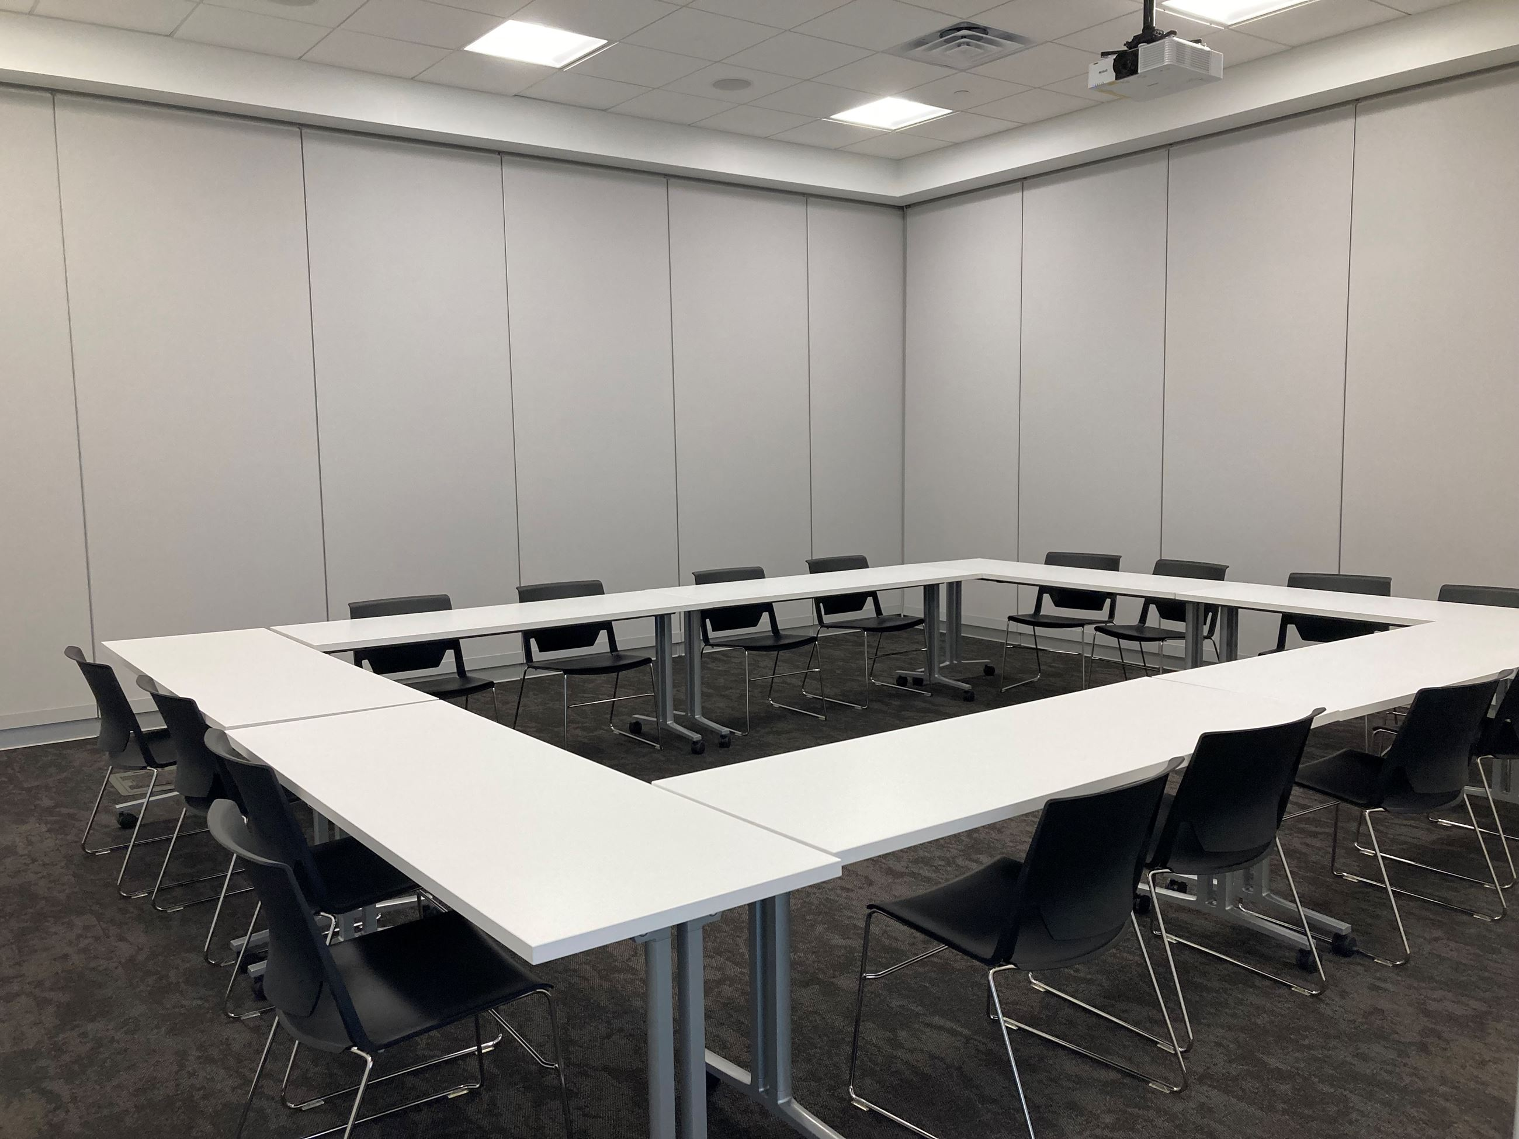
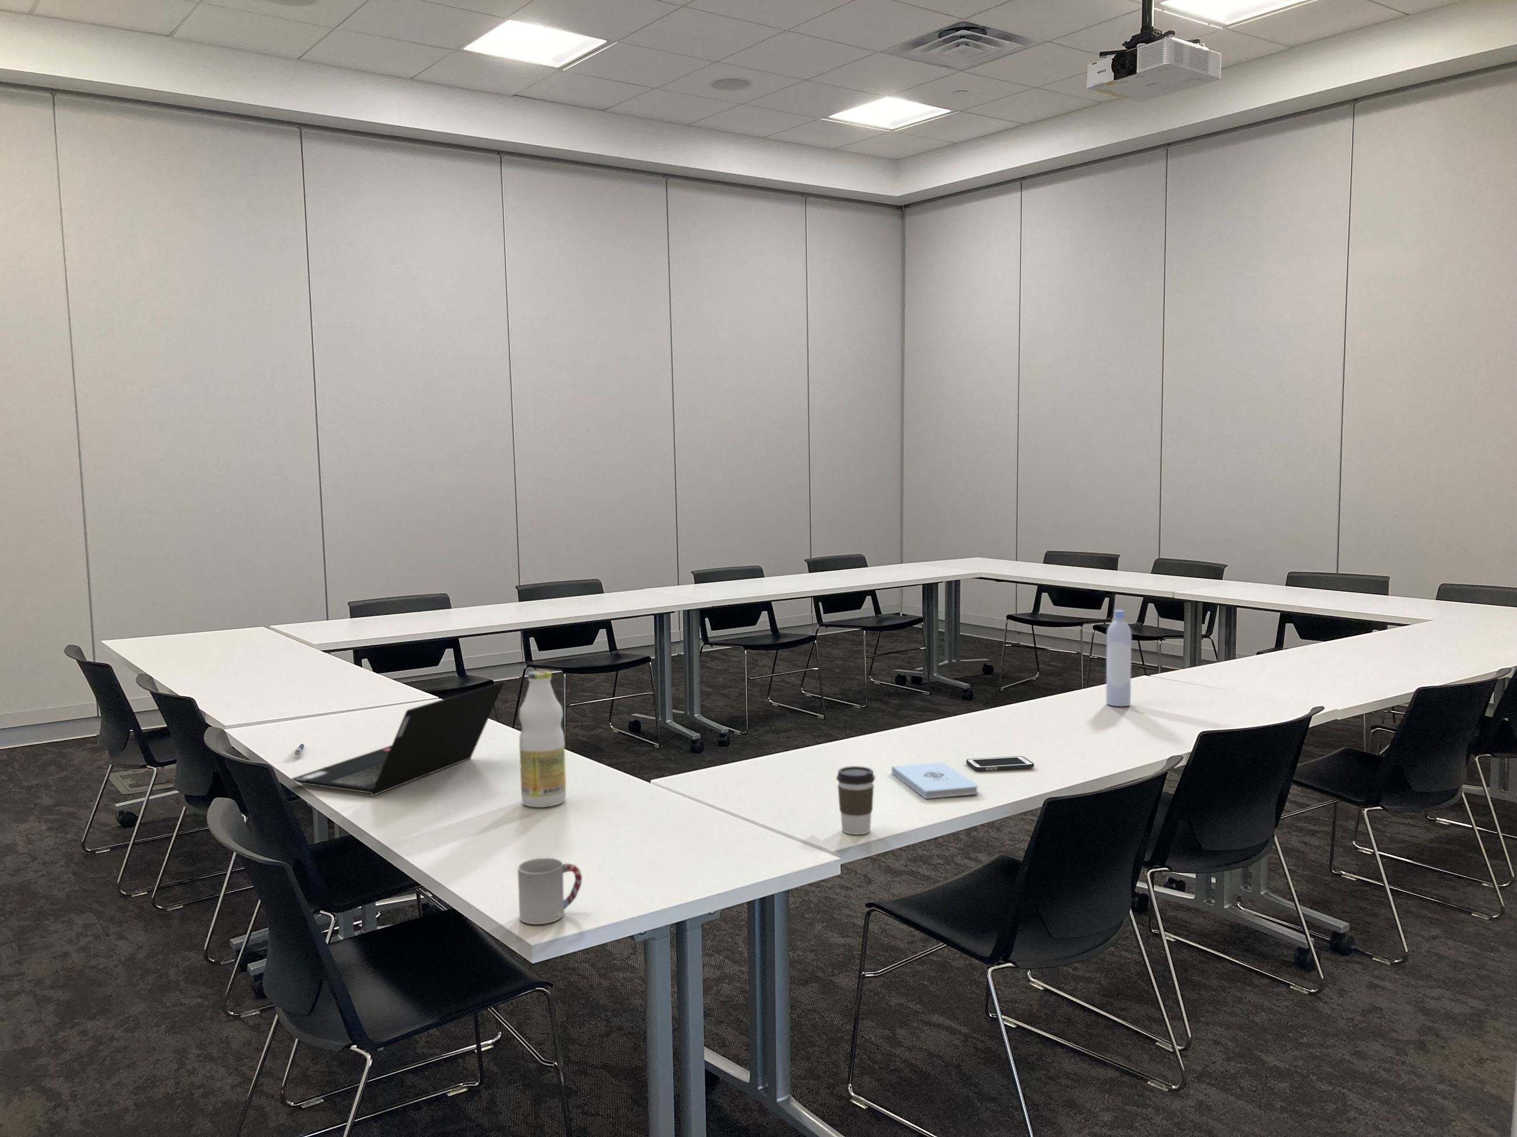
+ bottle [518,670,566,809]
+ cell phone [965,756,1034,772]
+ notepad [891,762,978,799]
+ laptop computer [291,681,505,797]
+ pen [294,743,305,756]
+ coffee cup [836,766,876,836]
+ bottle [1106,609,1132,707]
+ cup [517,858,582,924]
